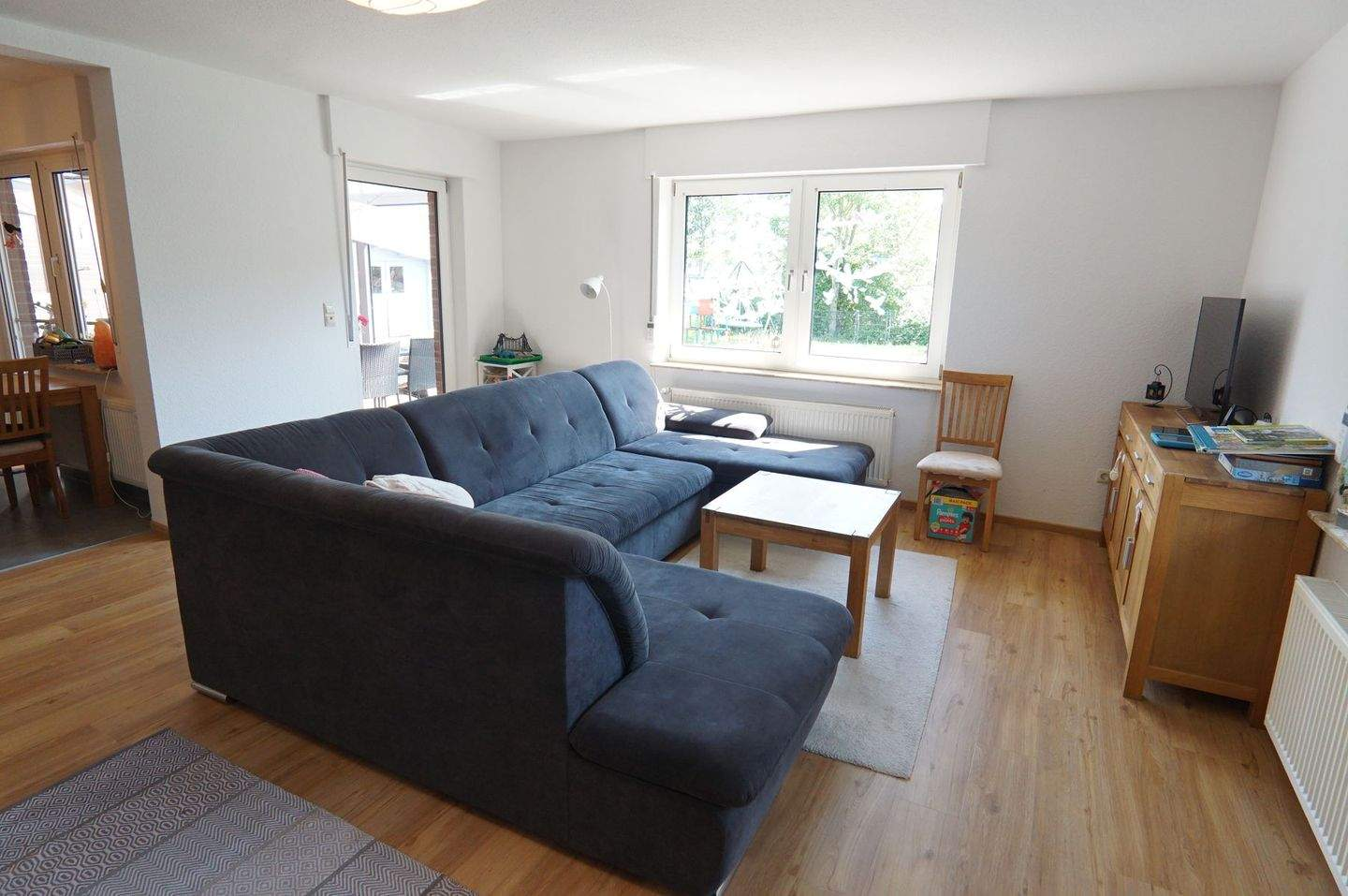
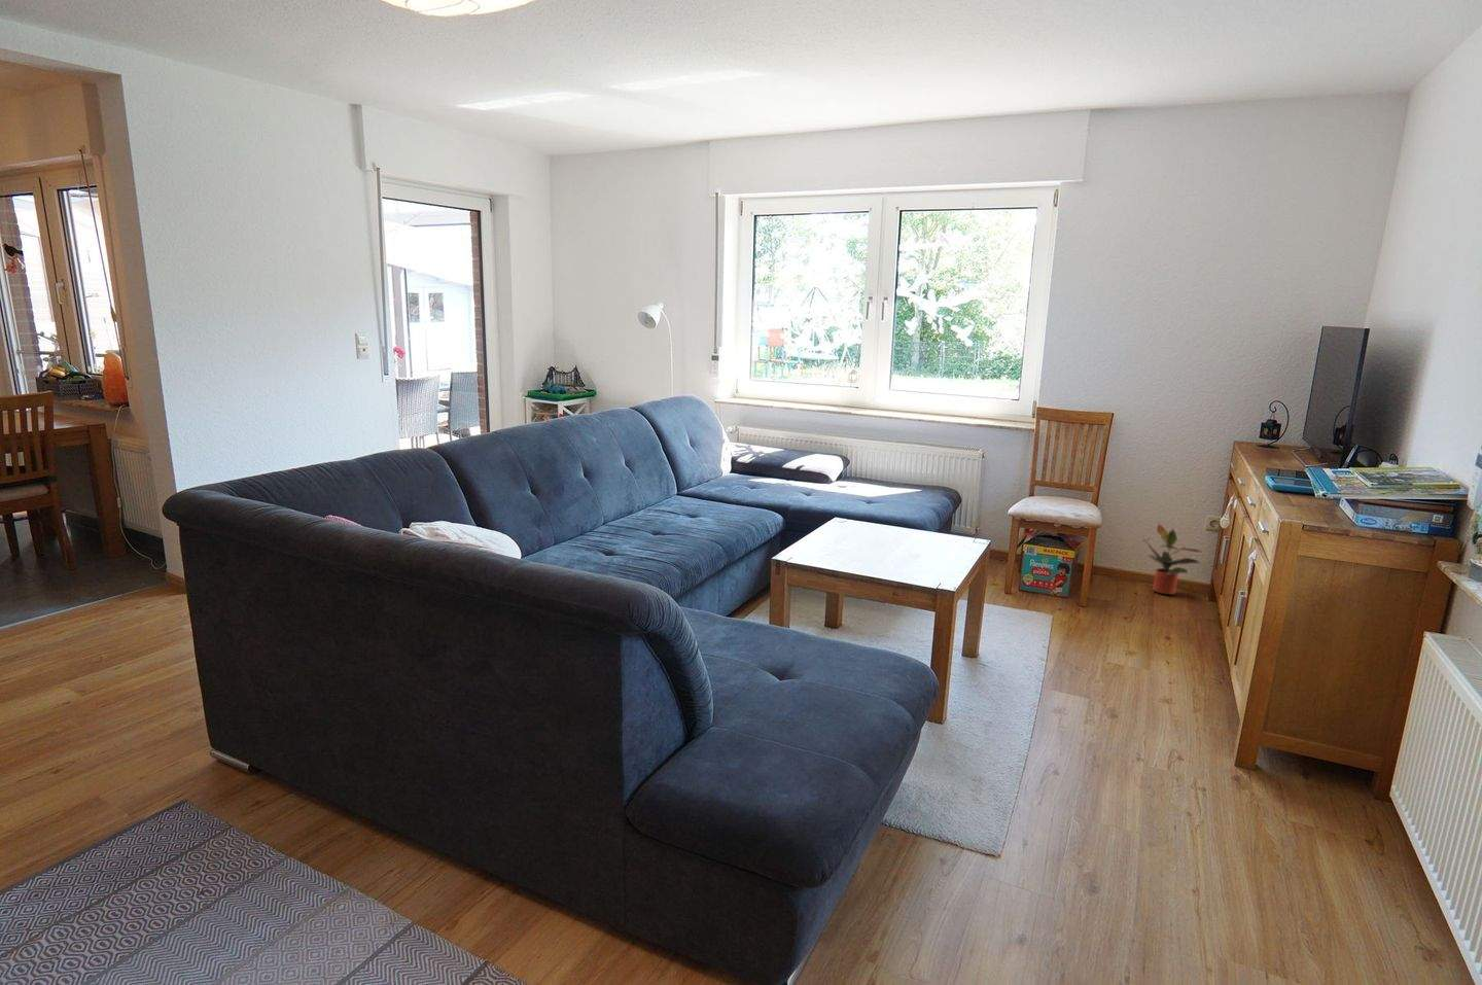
+ potted plant [1141,522,1202,596]
